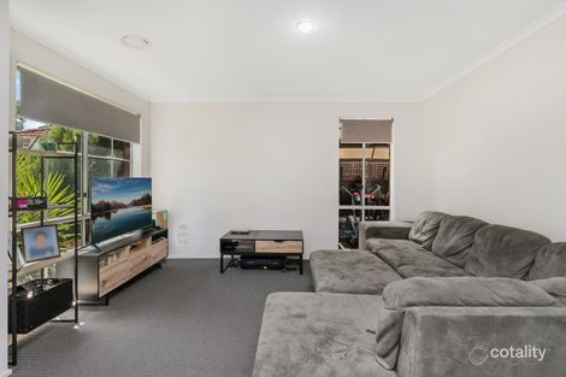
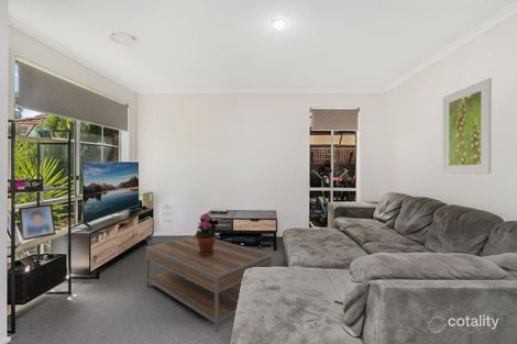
+ coffee table [145,235,273,334]
+ potted plant [194,212,218,256]
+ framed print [442,77,493,175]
